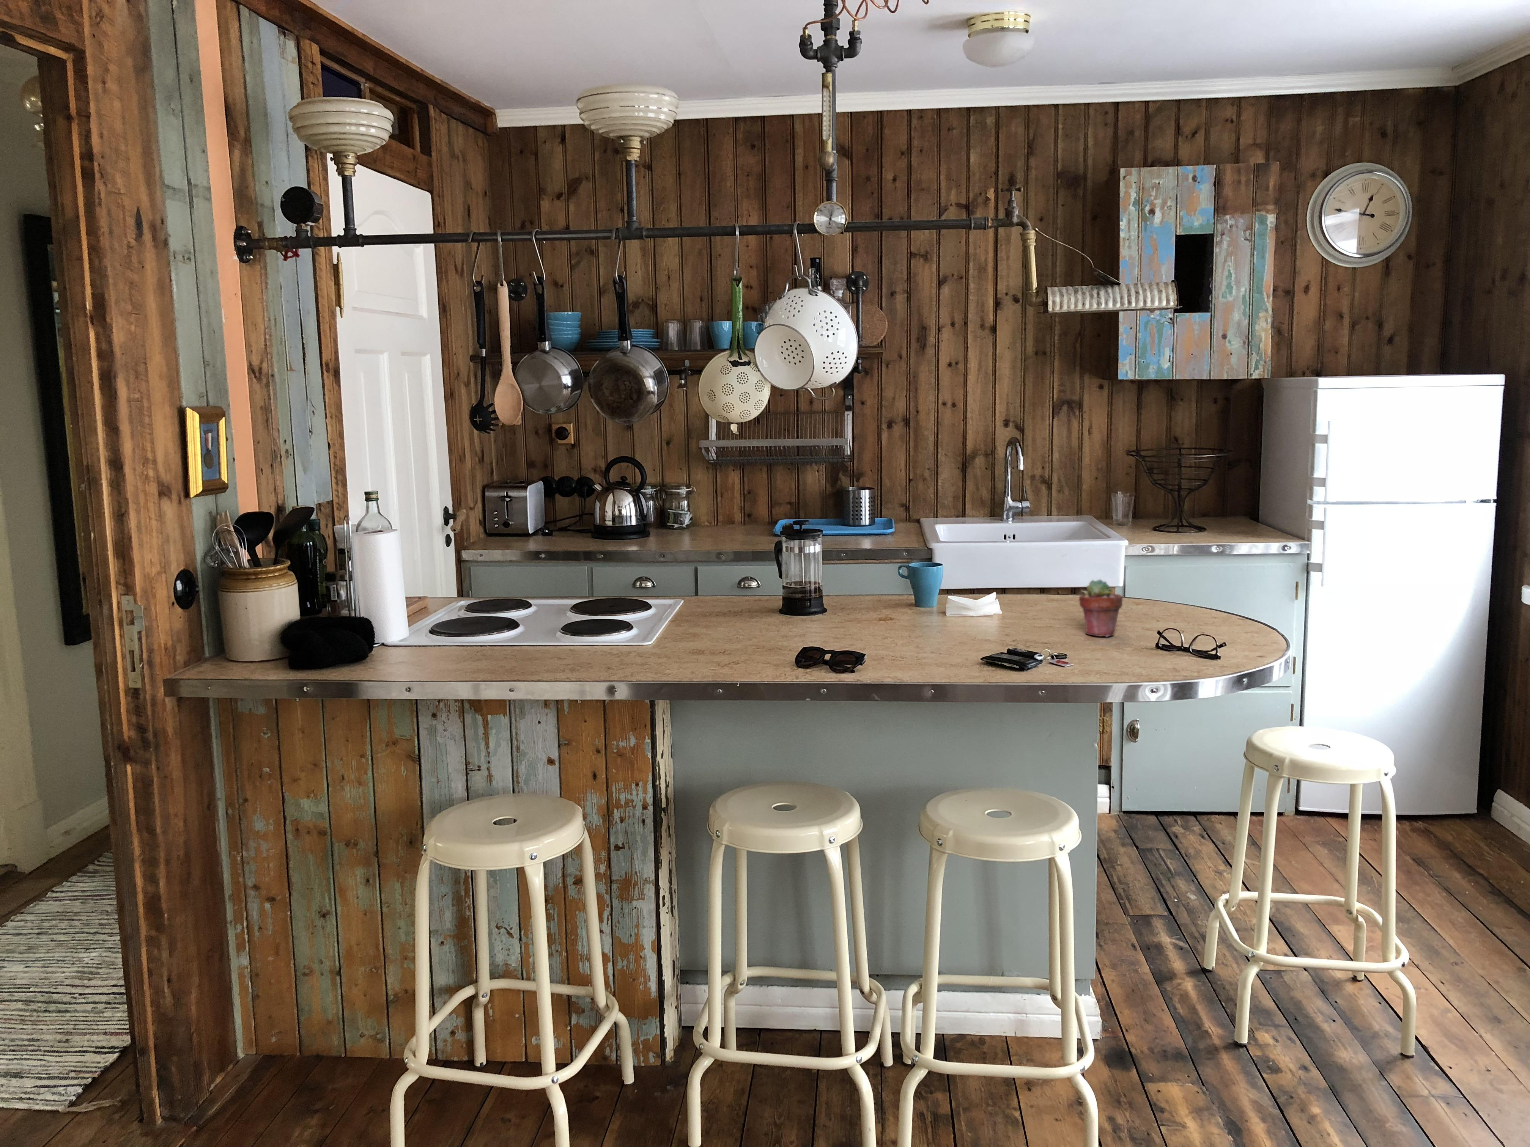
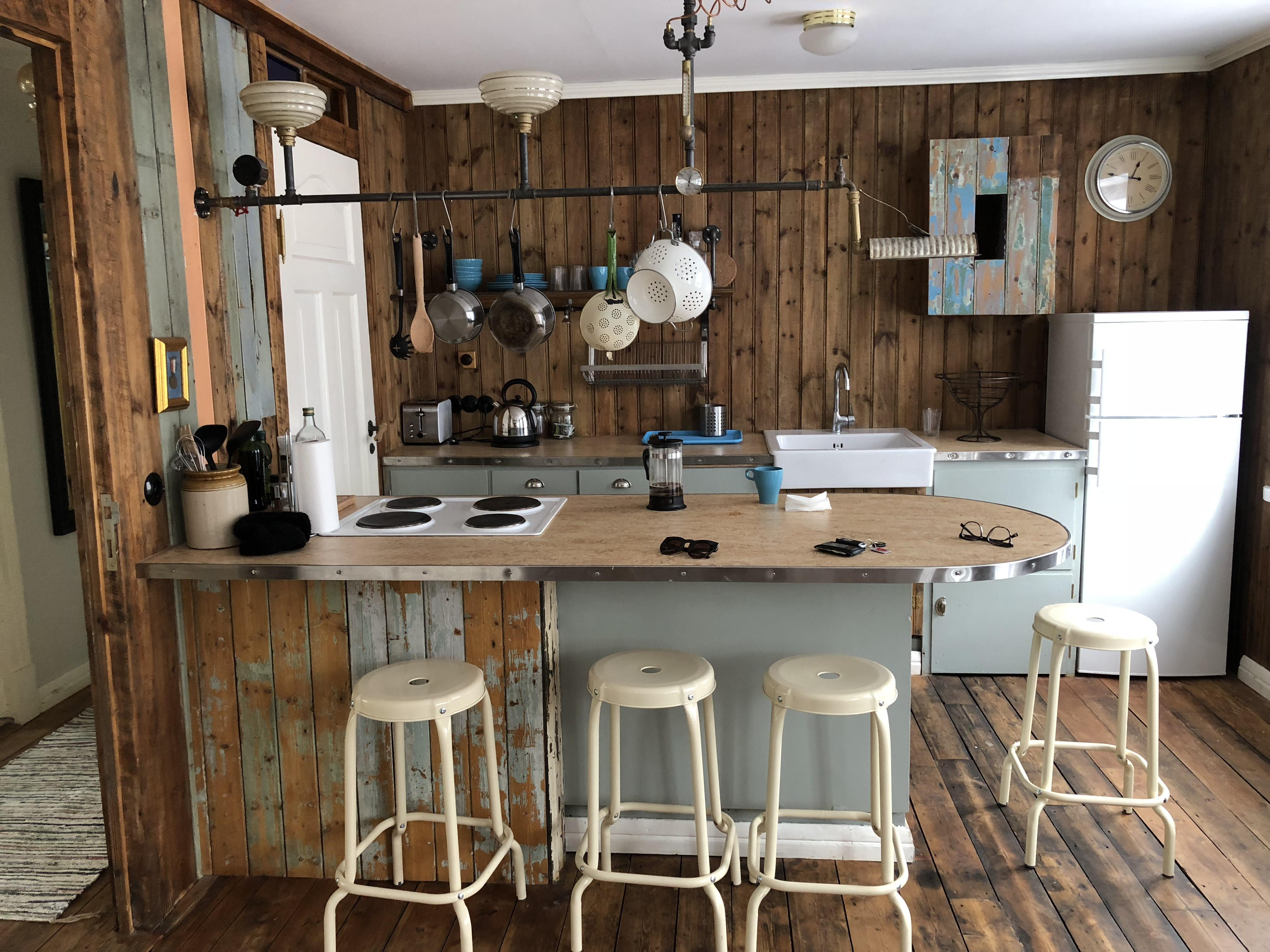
- potted succulent [1078,578,1123,637]
